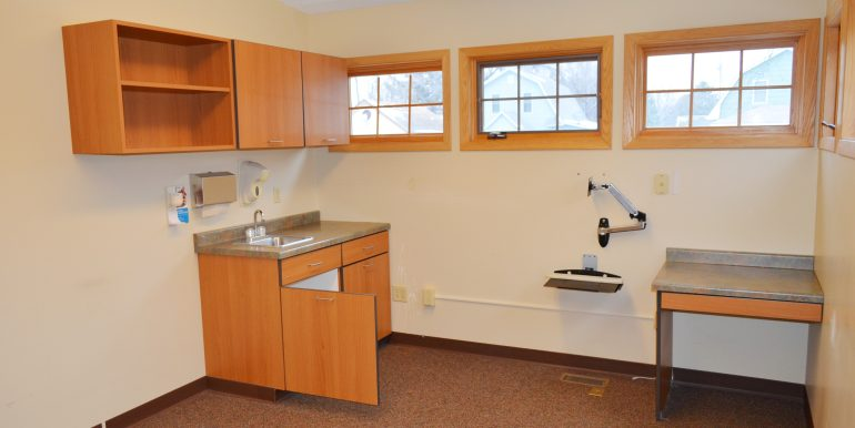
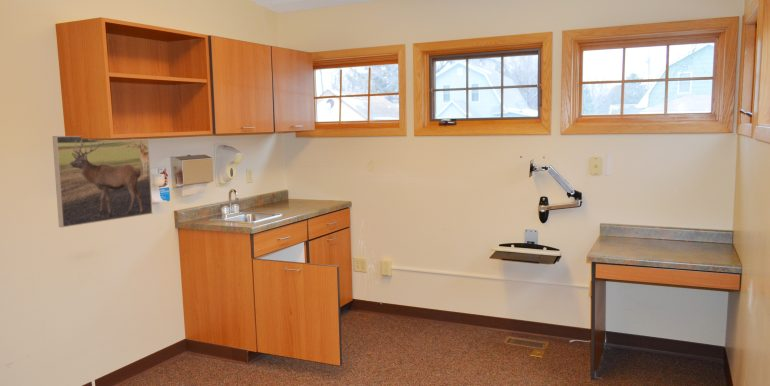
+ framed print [52,135,153,228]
